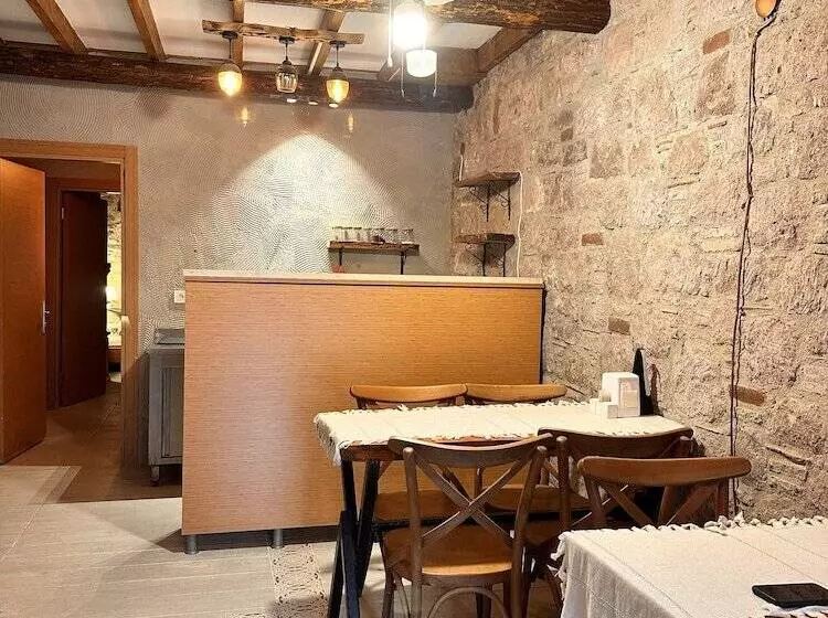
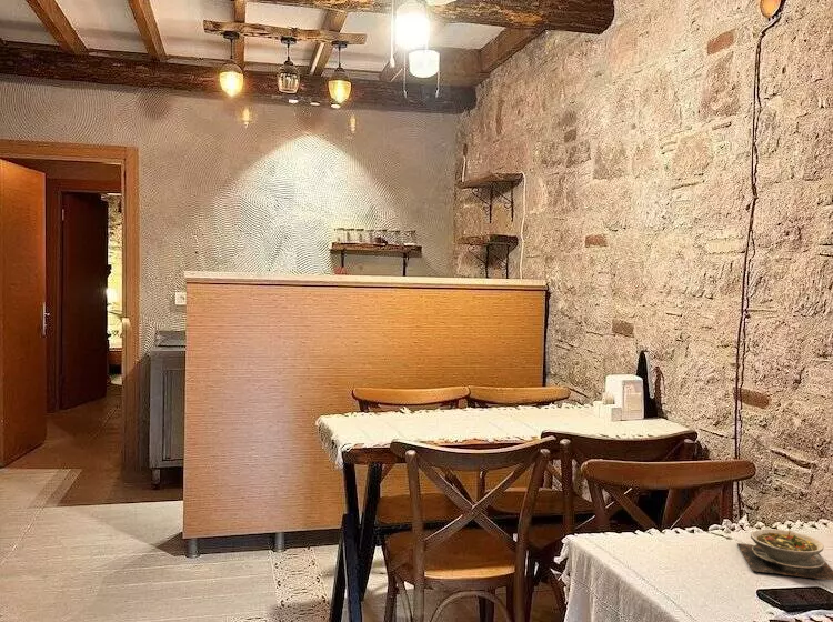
+ soup bowl [736,528,833,581]
